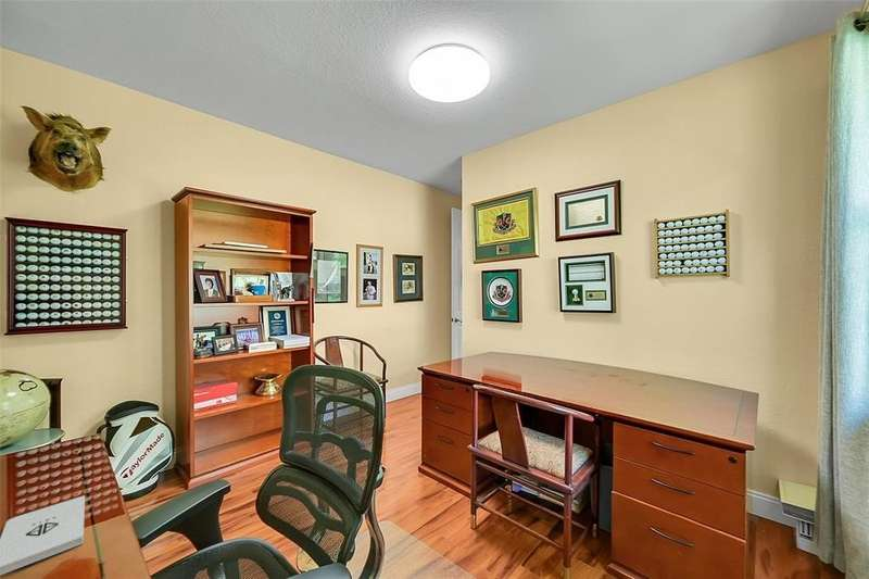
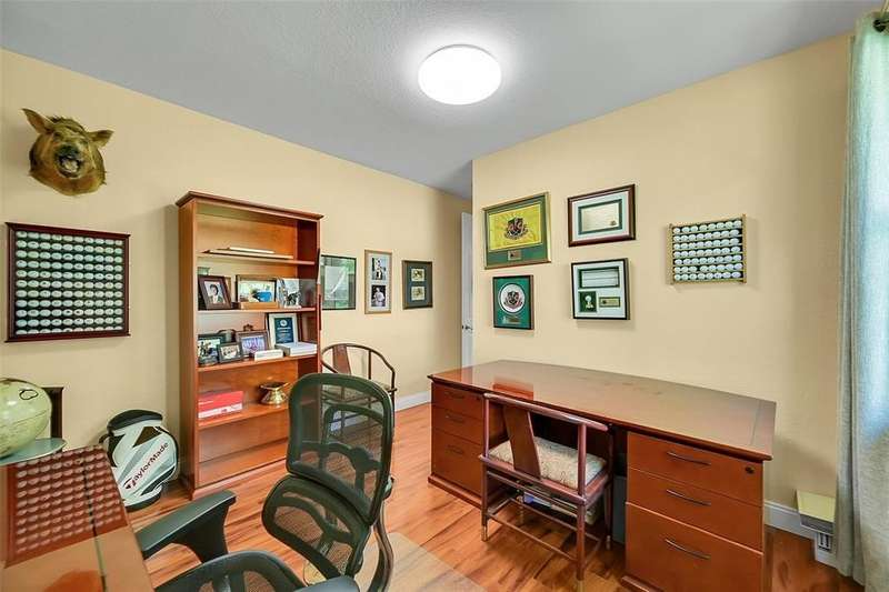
- notepad [0,494,86,576]
